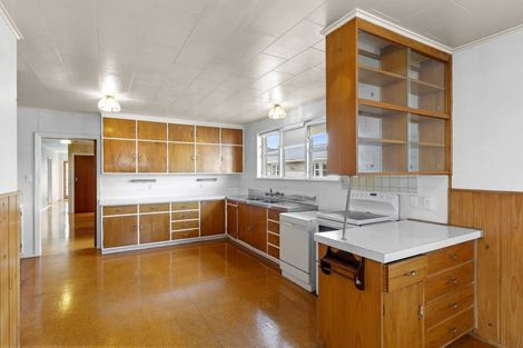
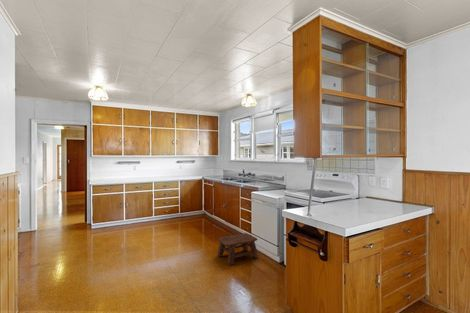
+ stool [216,232,259,266]
